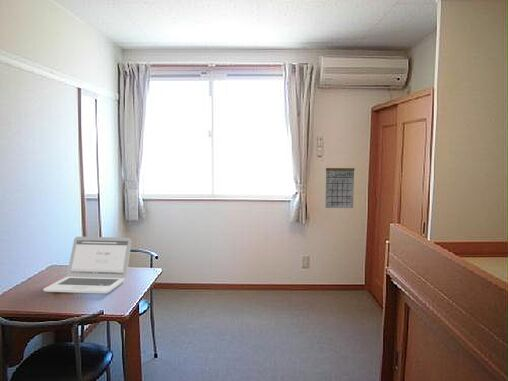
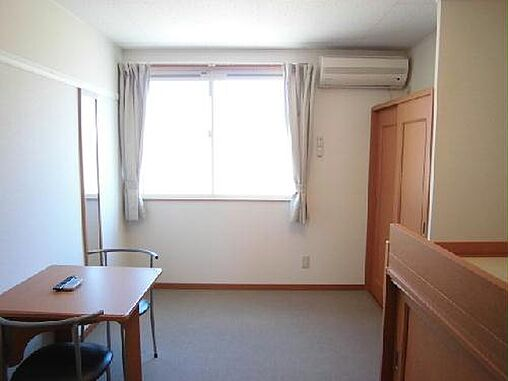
- laptop [42,236,133,294]
- calendar [324,161,356,209]
